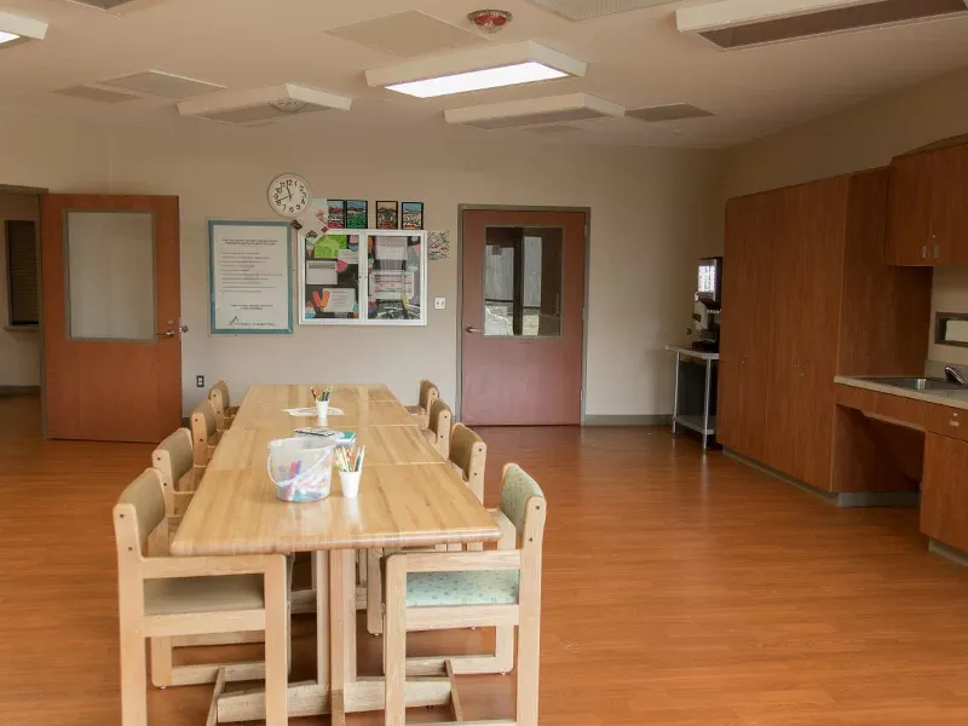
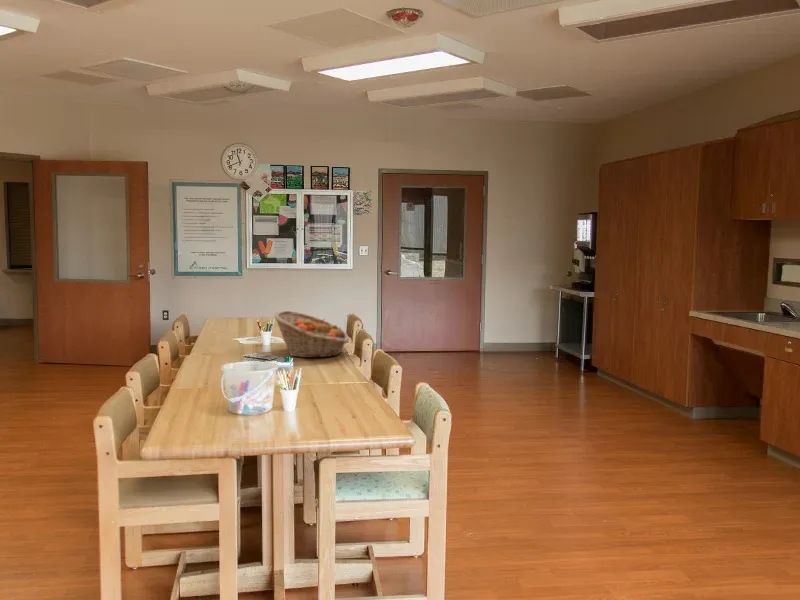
+ fruit basket [273,310,349,359]
